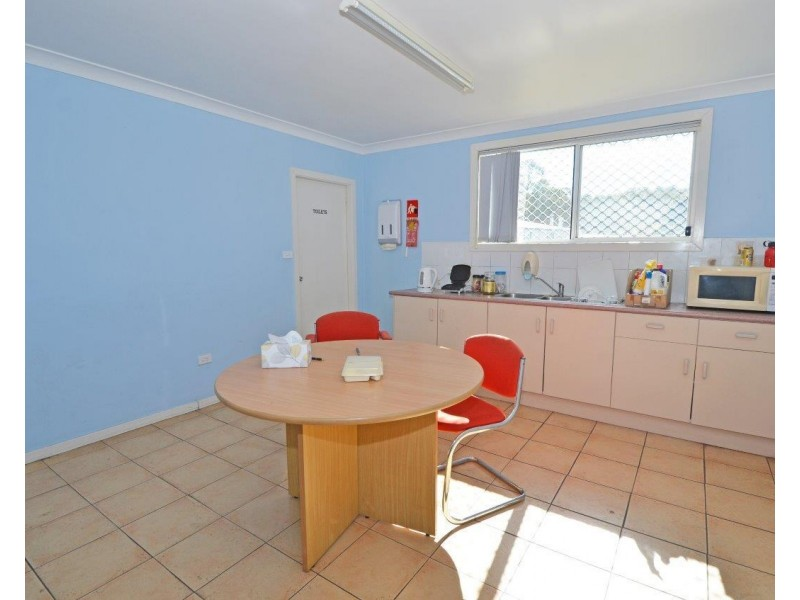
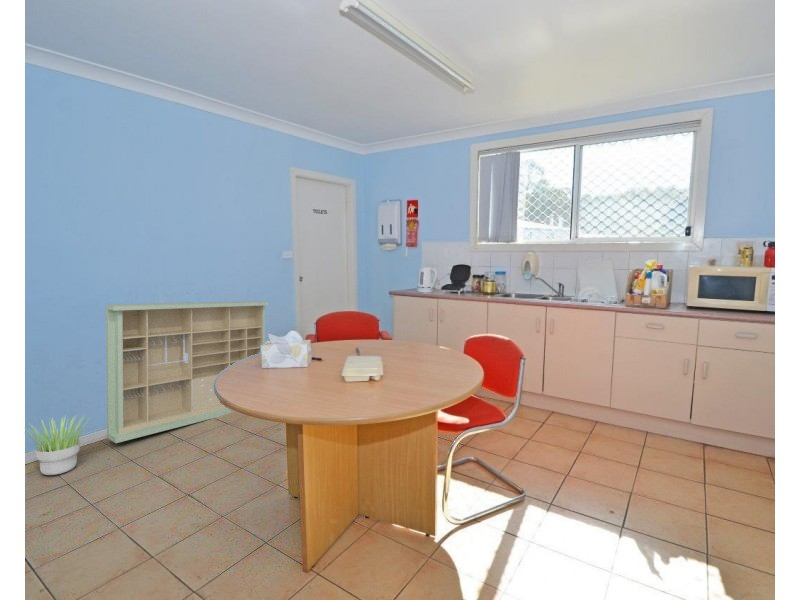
+ storage cabinet [105,300,270,444]
+ potted plant [25,414,91,476]
